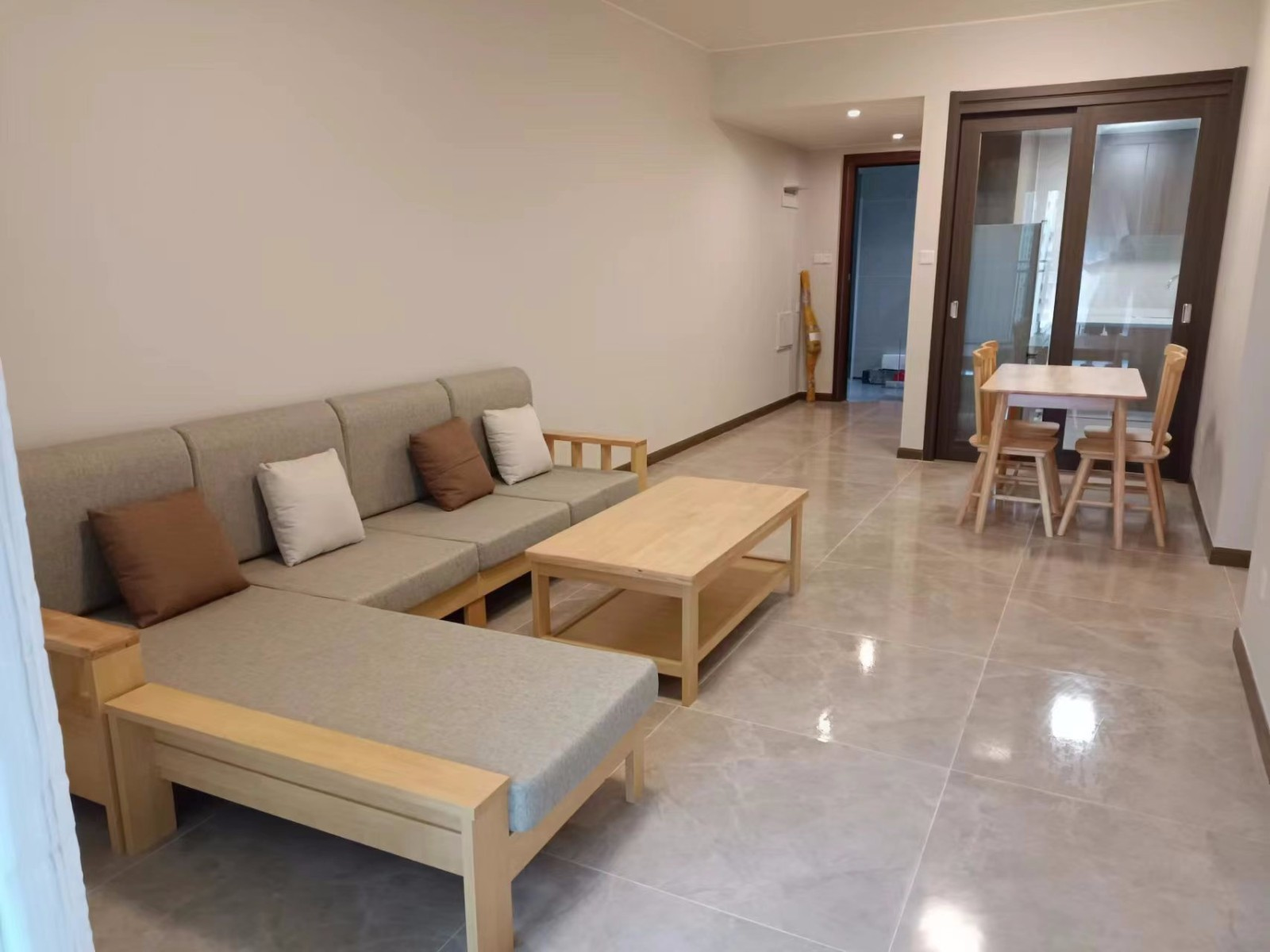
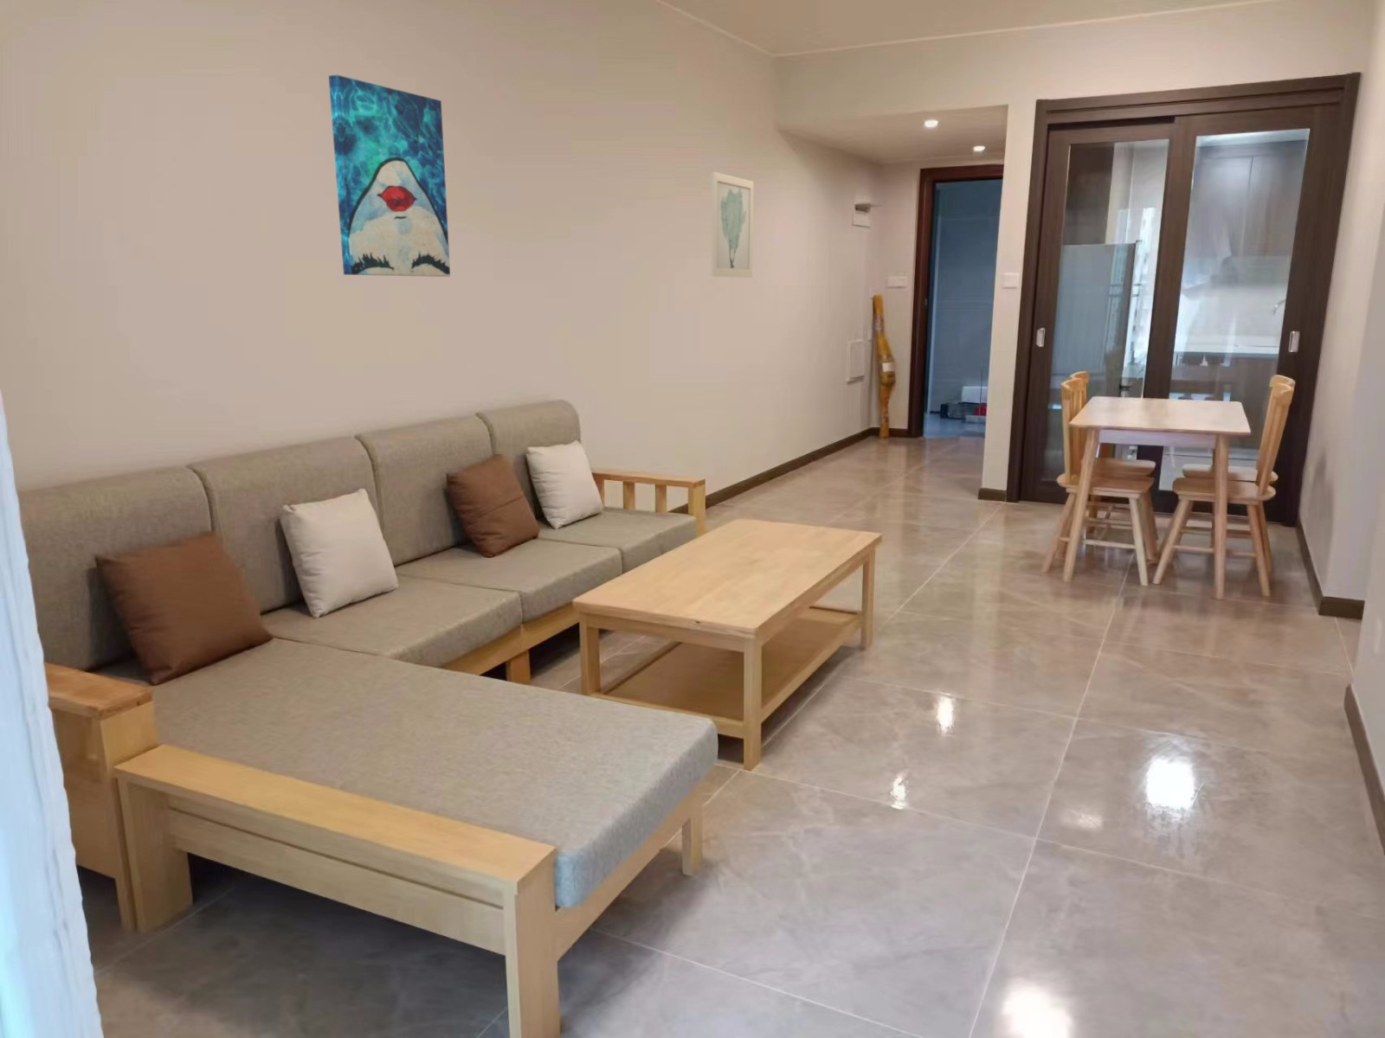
+ wall art [328,73,451,278]
+ wall art [710,171,755,278]
